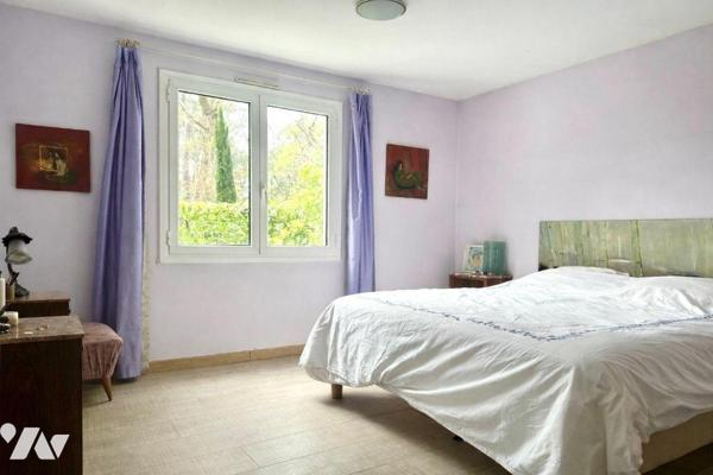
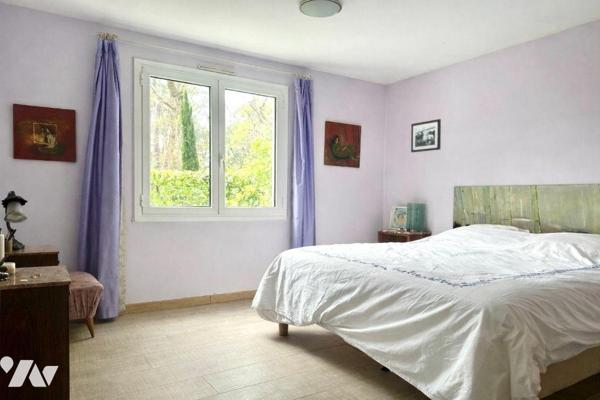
+ picture frame [410,118,442,153]
